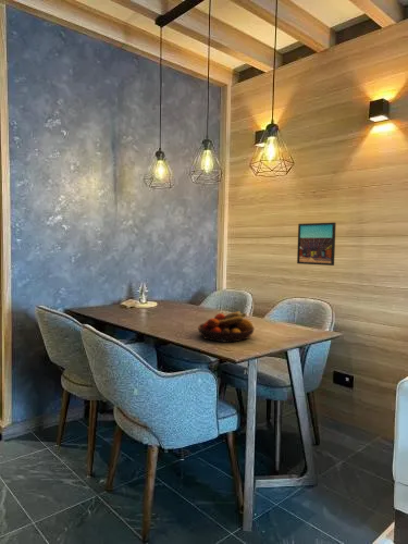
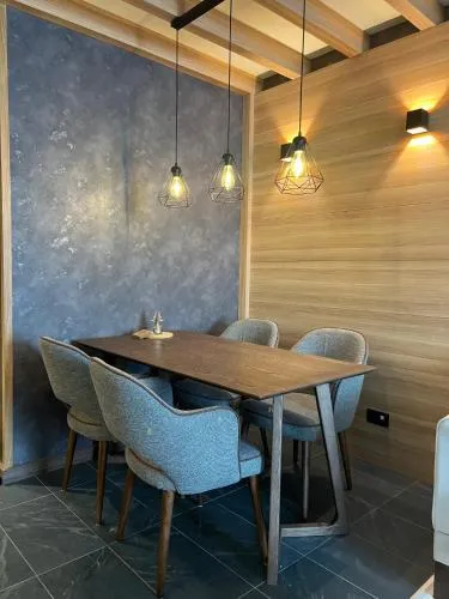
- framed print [296,222,337,267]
- fruit bowl [197,310,256,344]
